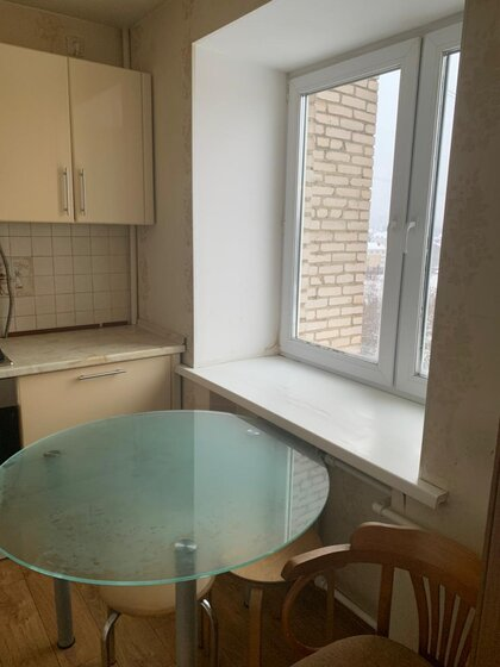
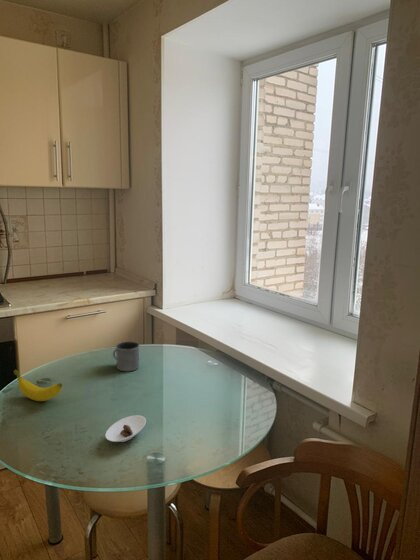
+ saucer [104,414,147,443]
+ mug [112,340,141,372]
+ banana [13,369,63,402]
